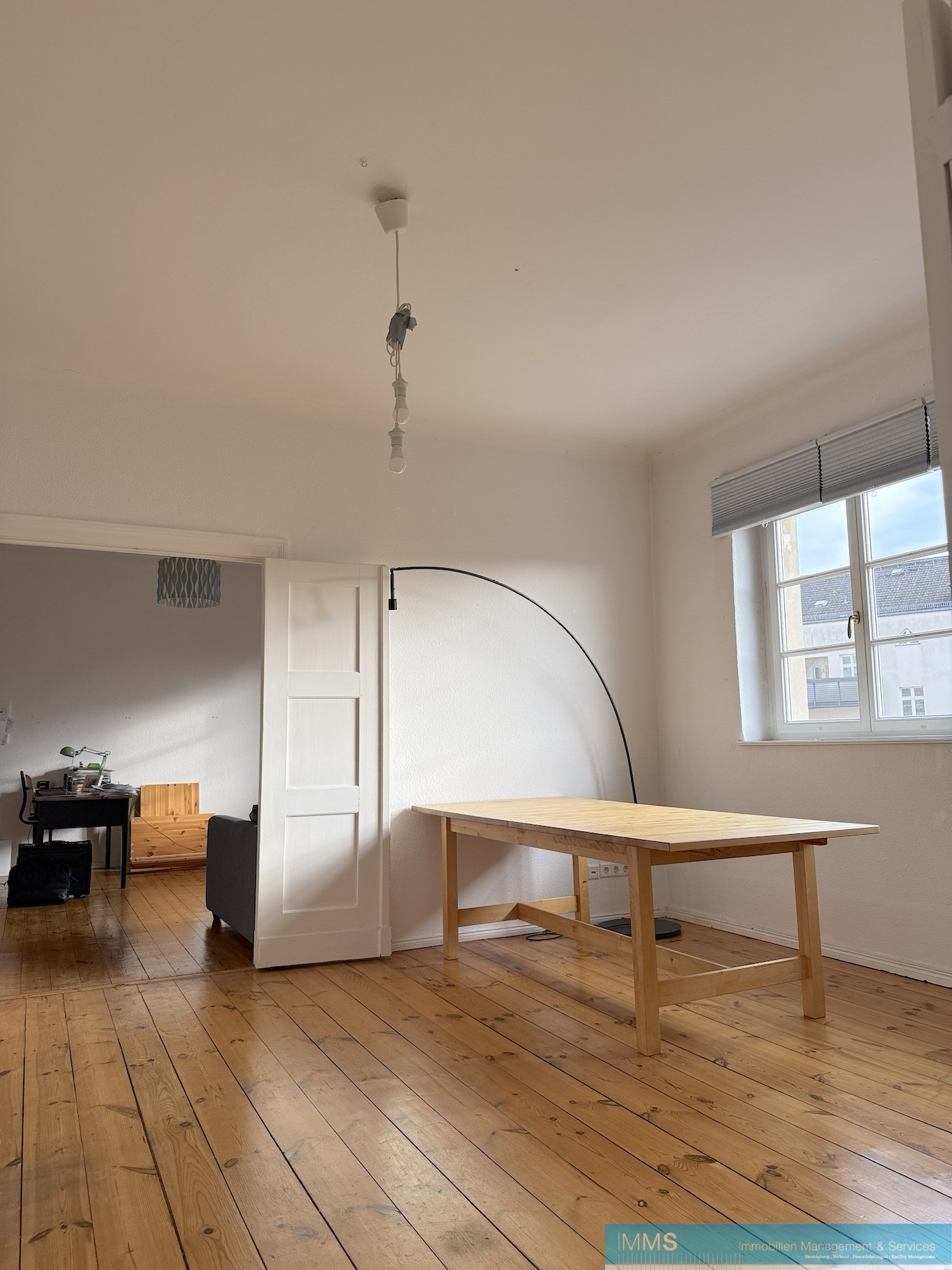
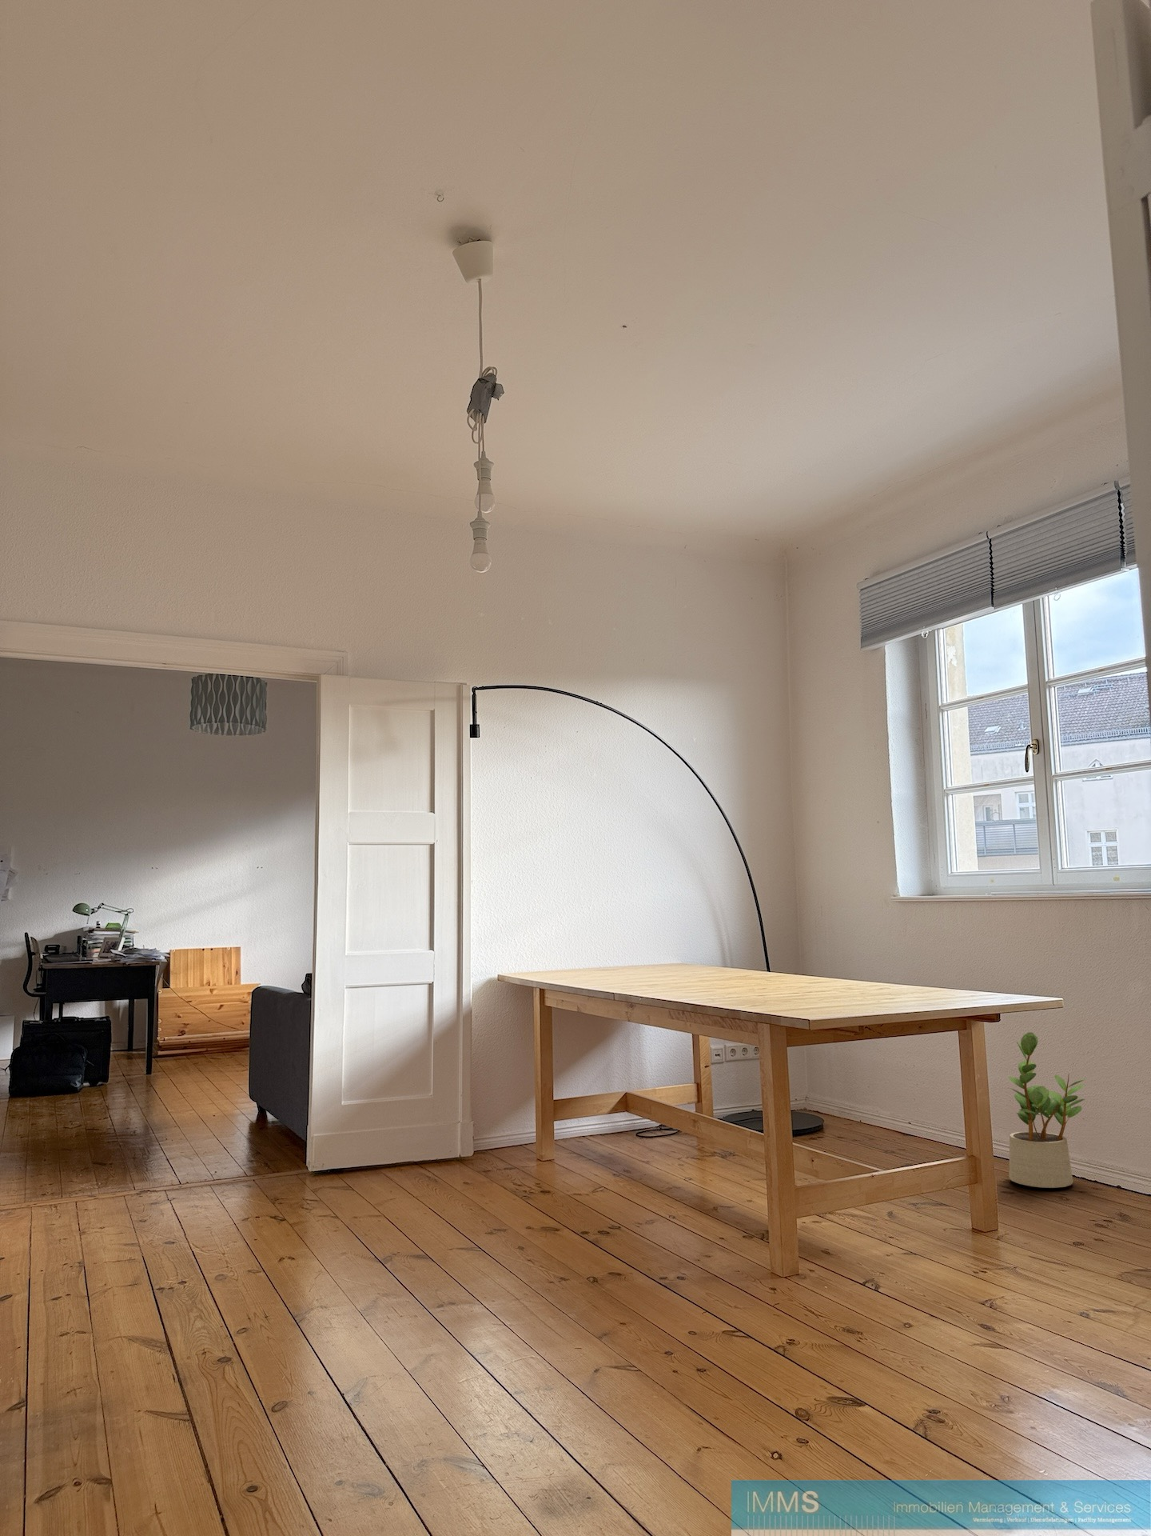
+ potted plant [1008,1032,1086,1189]
